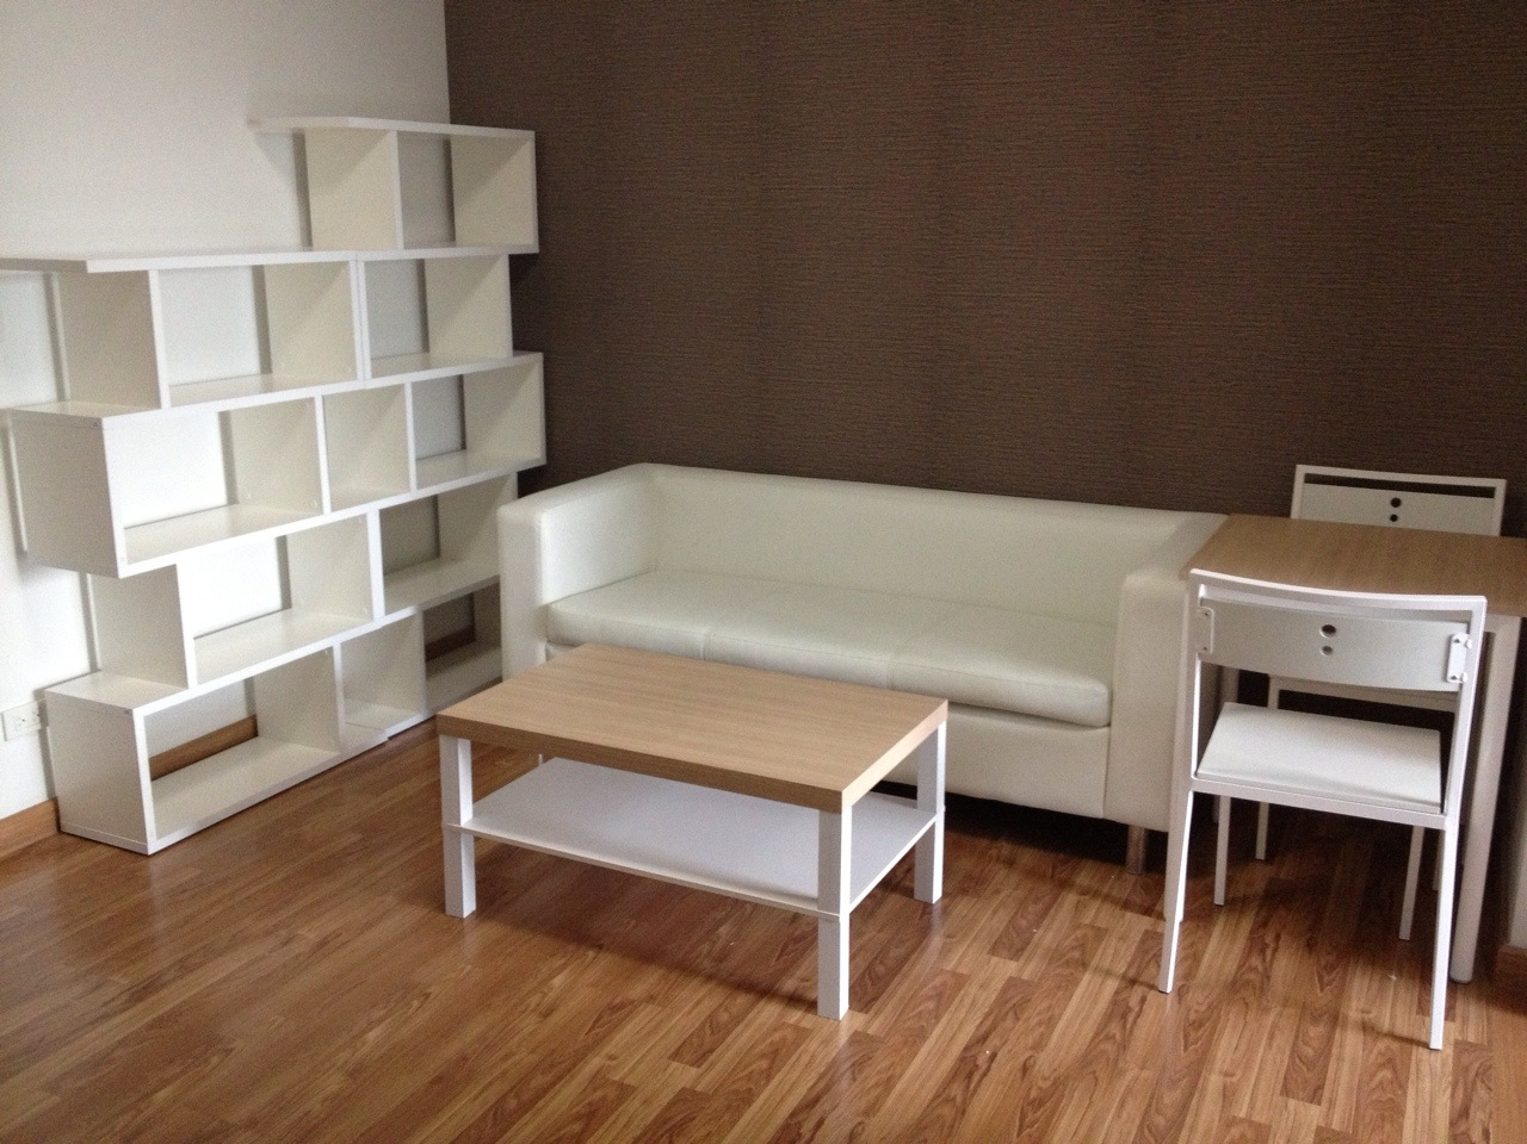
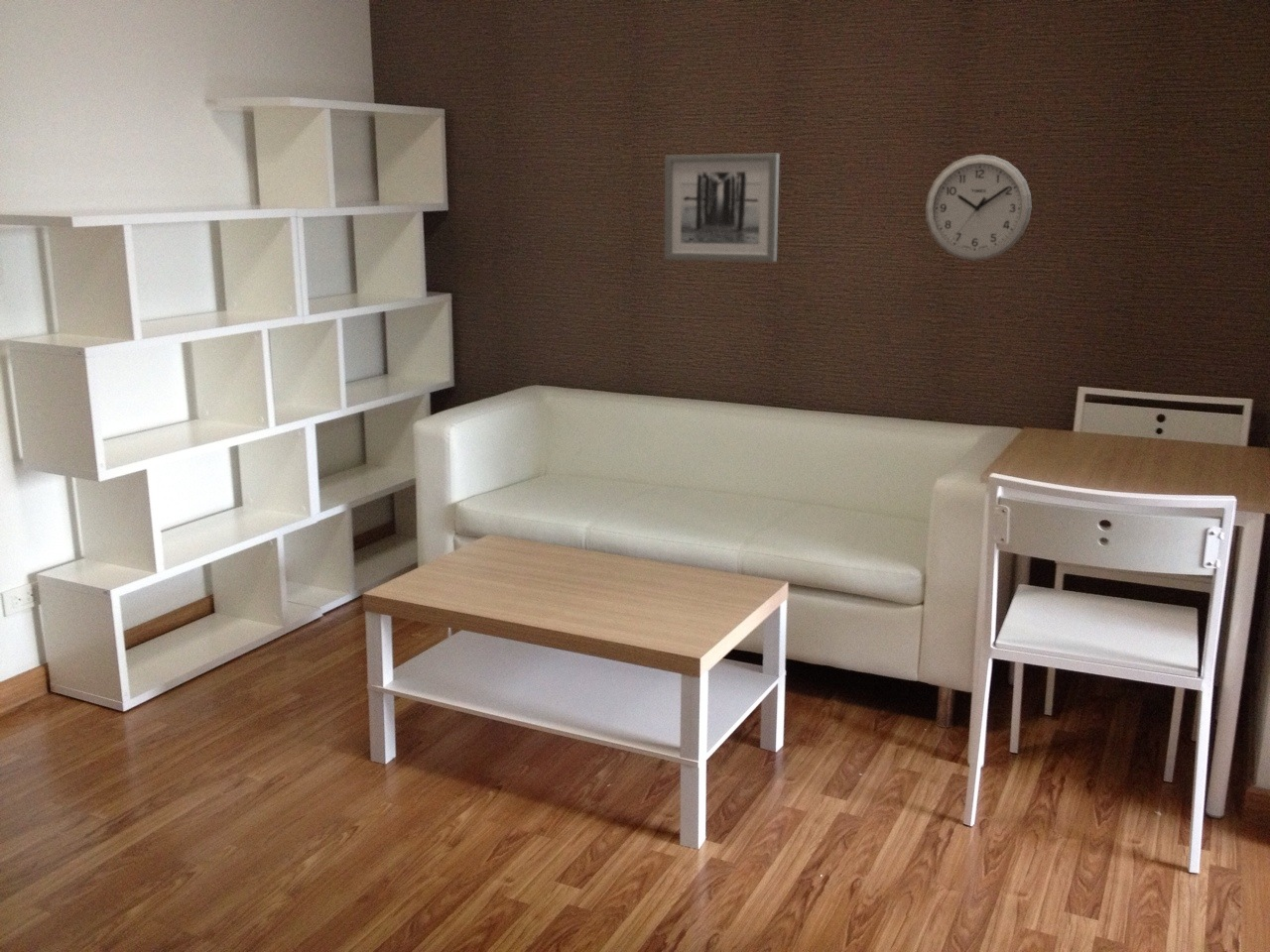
+ wall art [664,153,781,263]
+ wall clock [925,154,1033,262]
